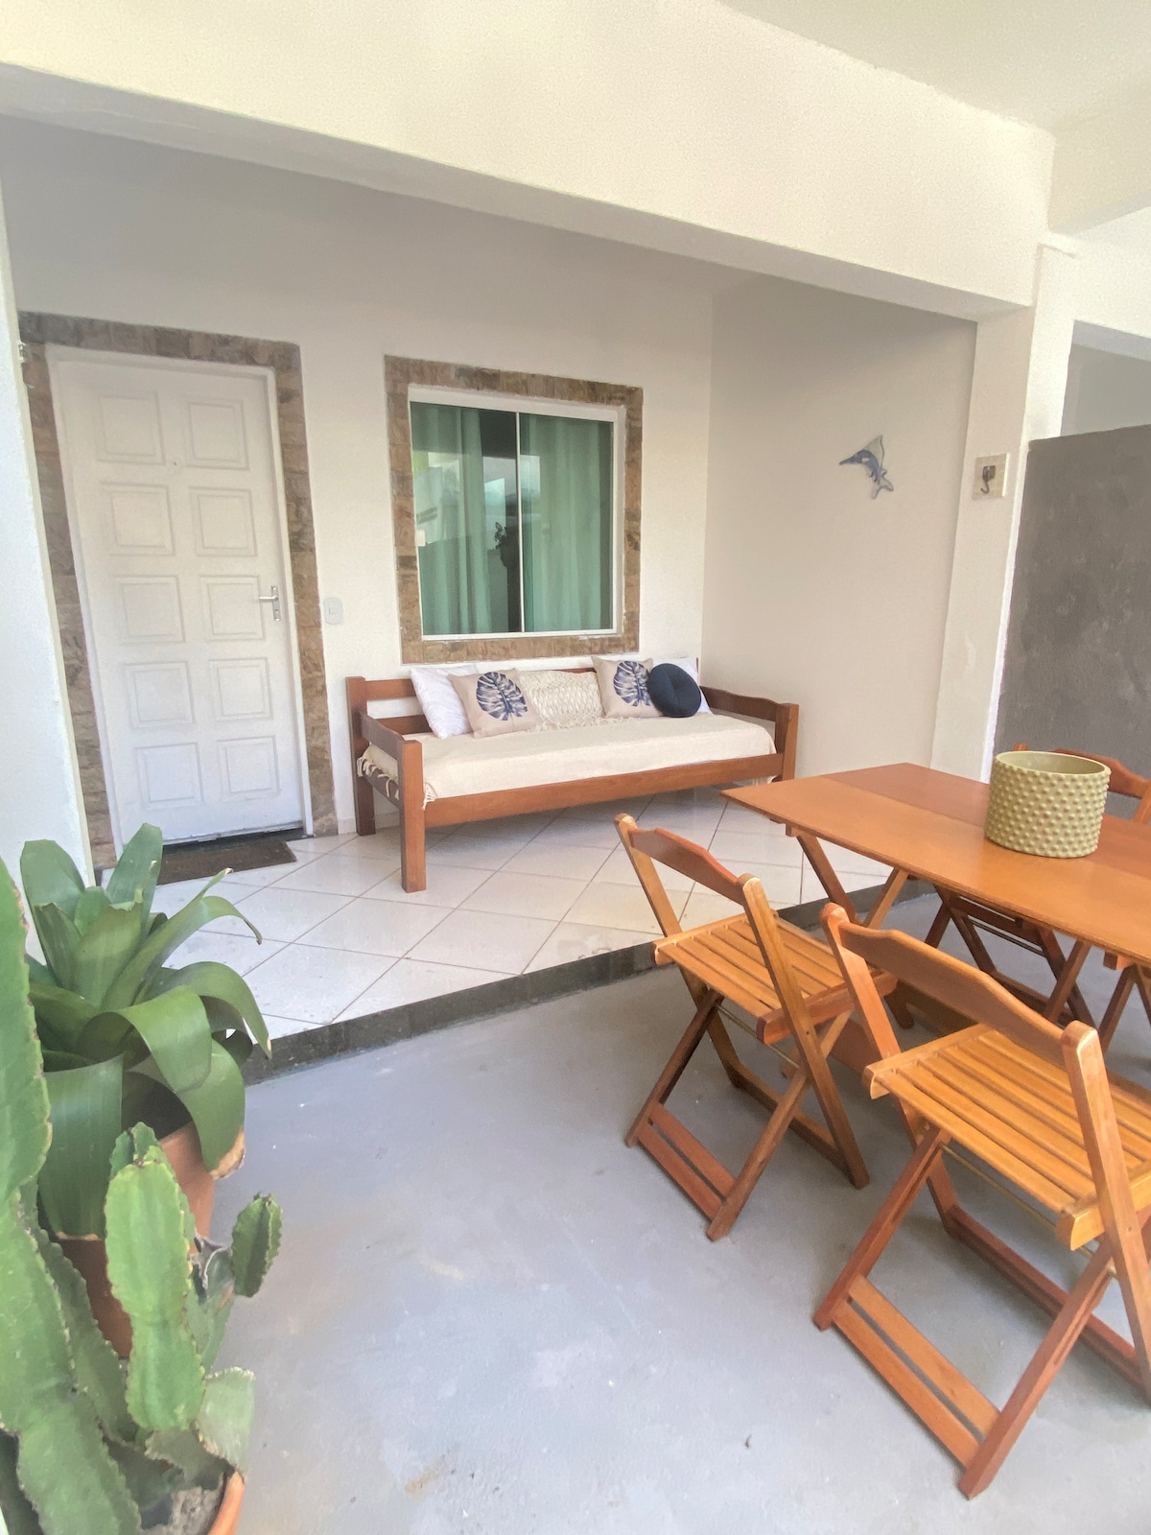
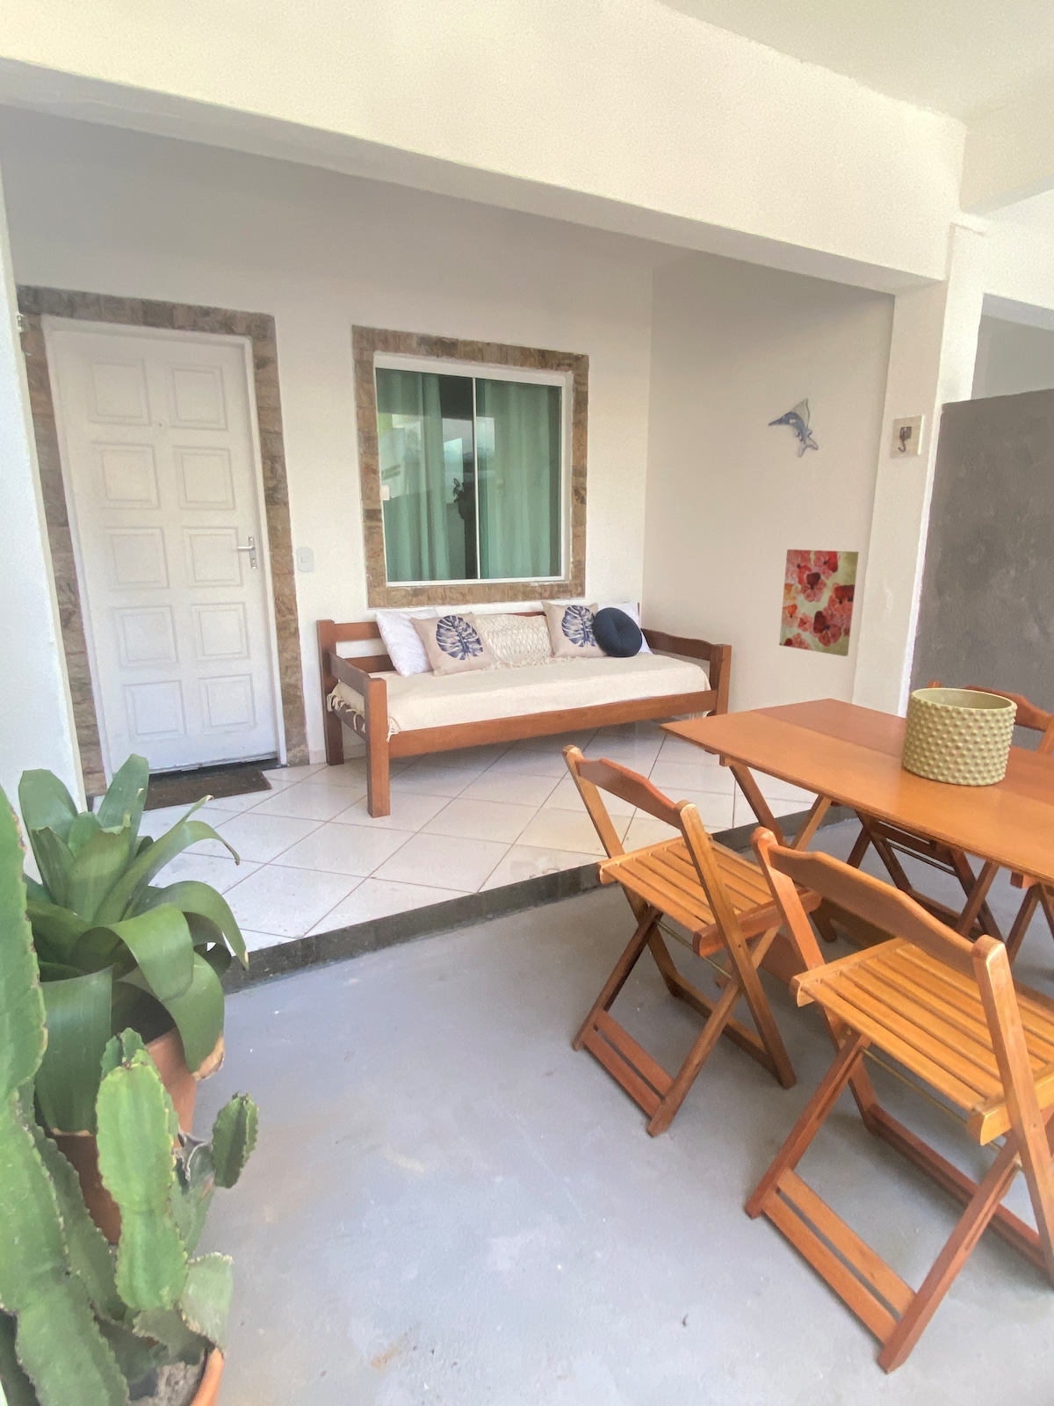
+ wall art [778,548,860,658]
